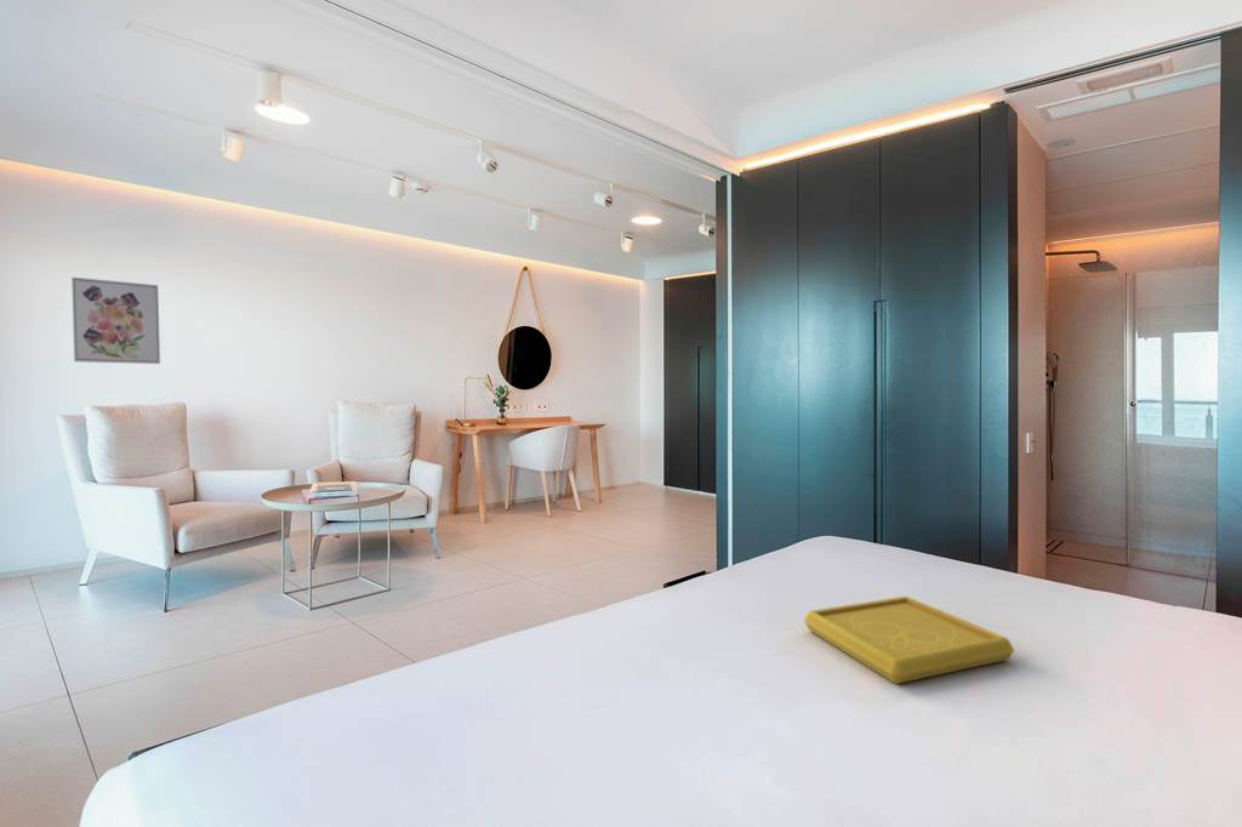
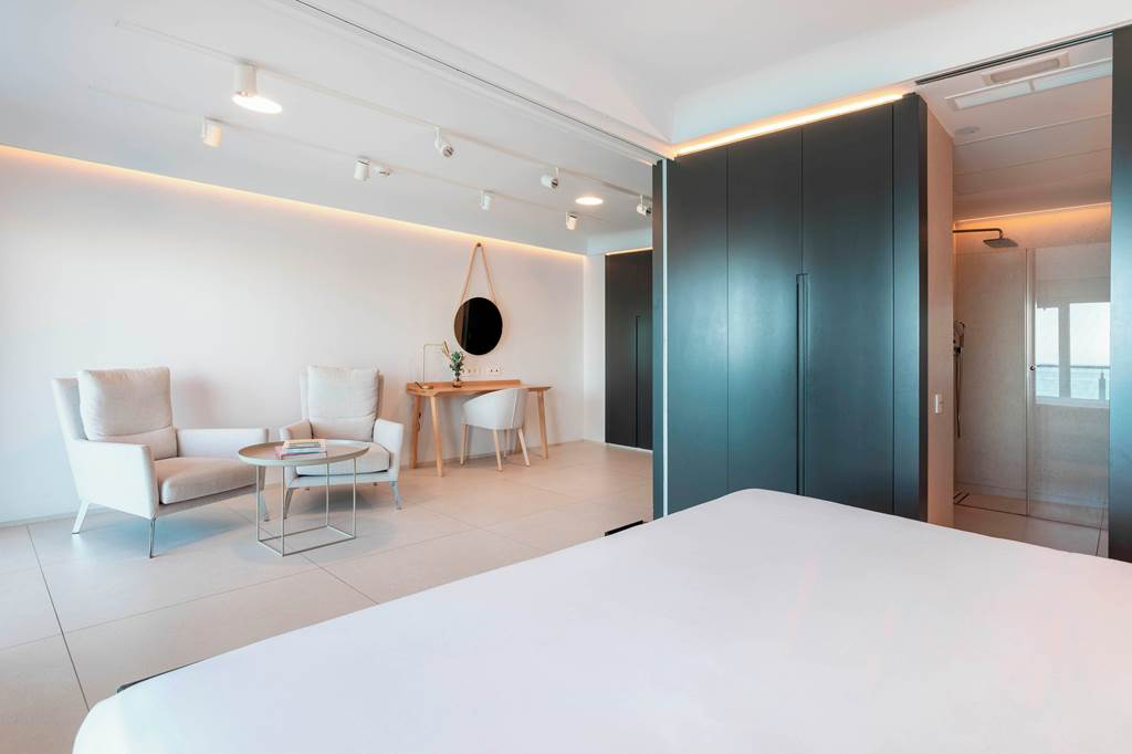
- serving tray [803,595,1015,685]
- wall art [70,276,161,365]
